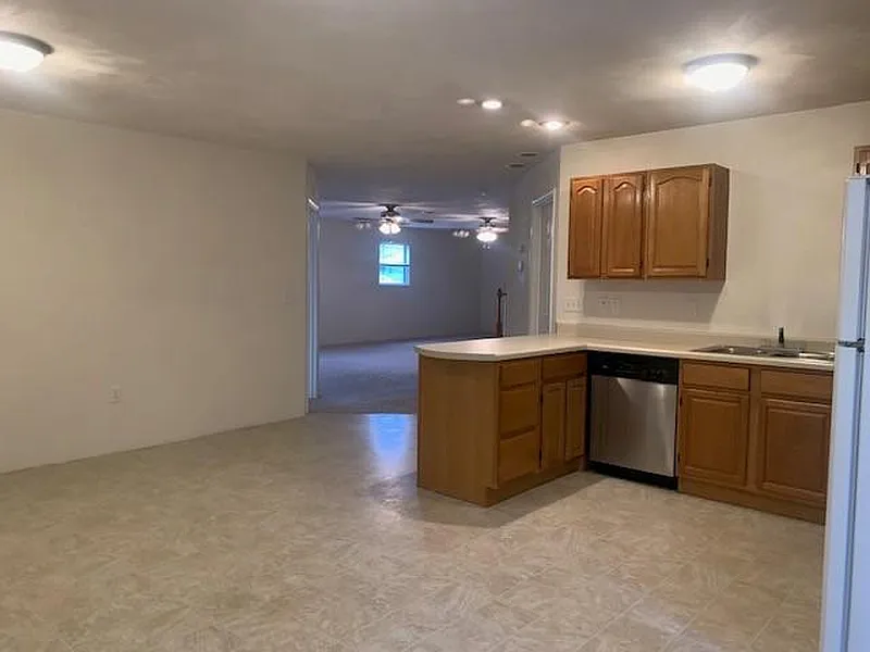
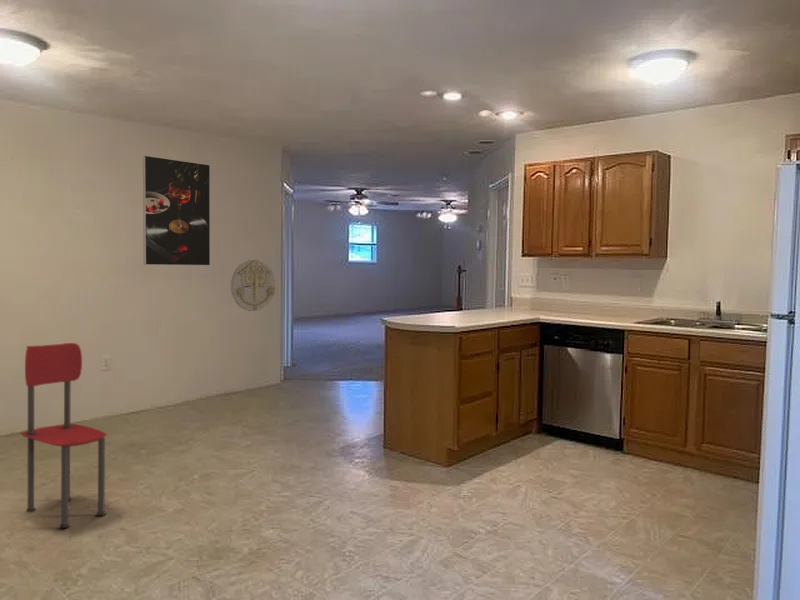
+ wall decoration [230,259,277,312]
+ dining chair [19,342,109,529]
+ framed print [142,154,211,267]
